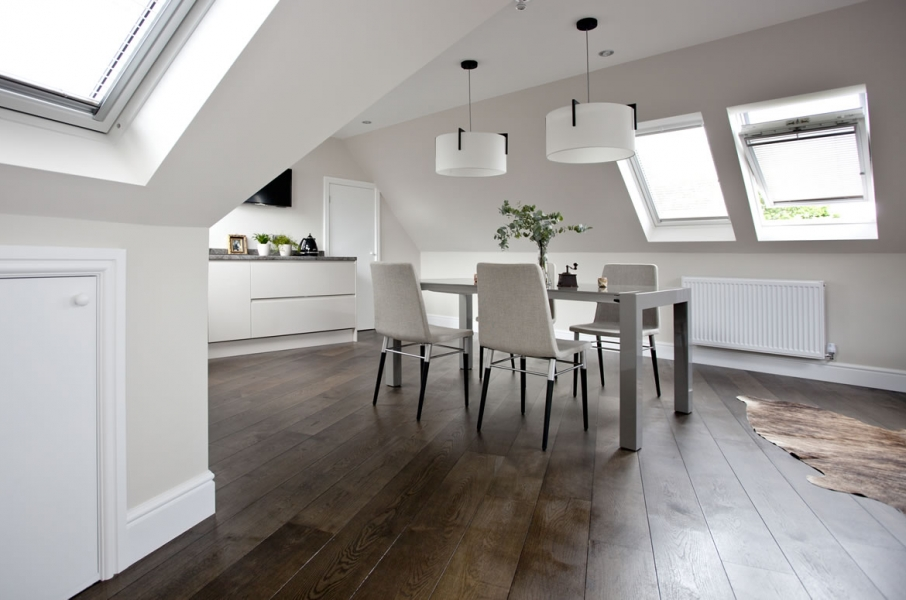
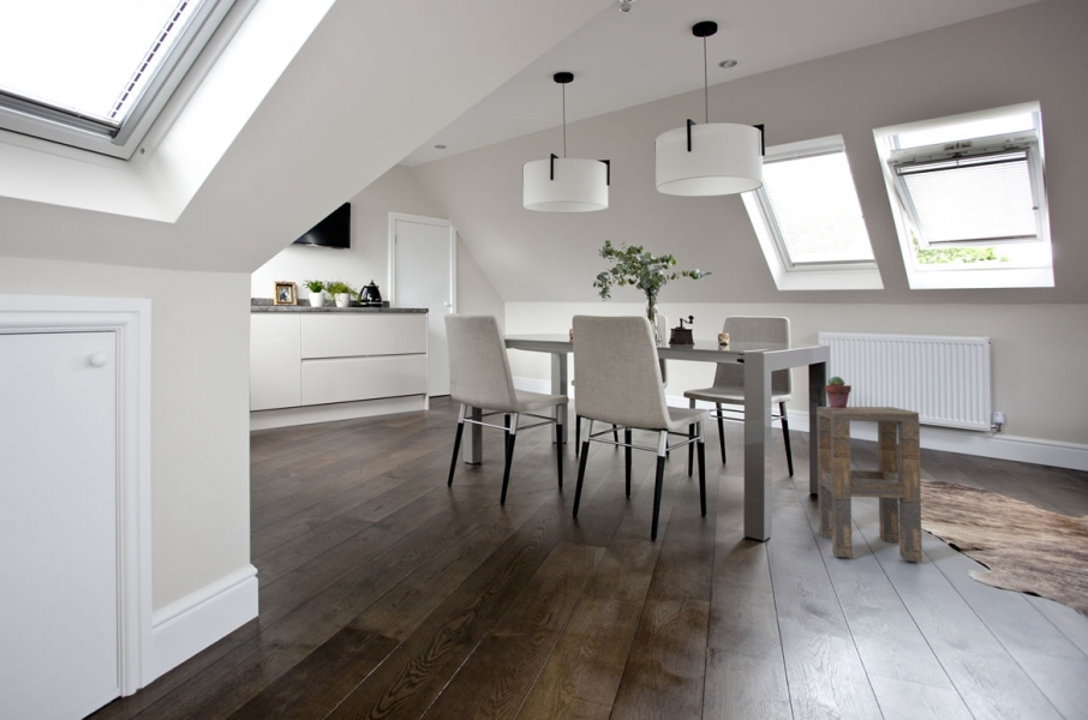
+ side table [815,406,923,563]
+ potted succulent [824,376,853,408]
